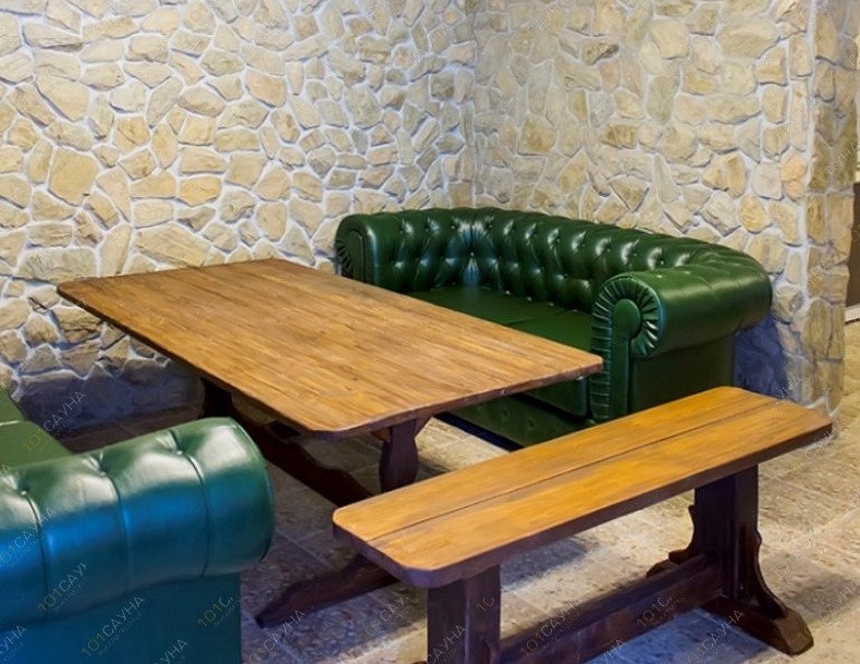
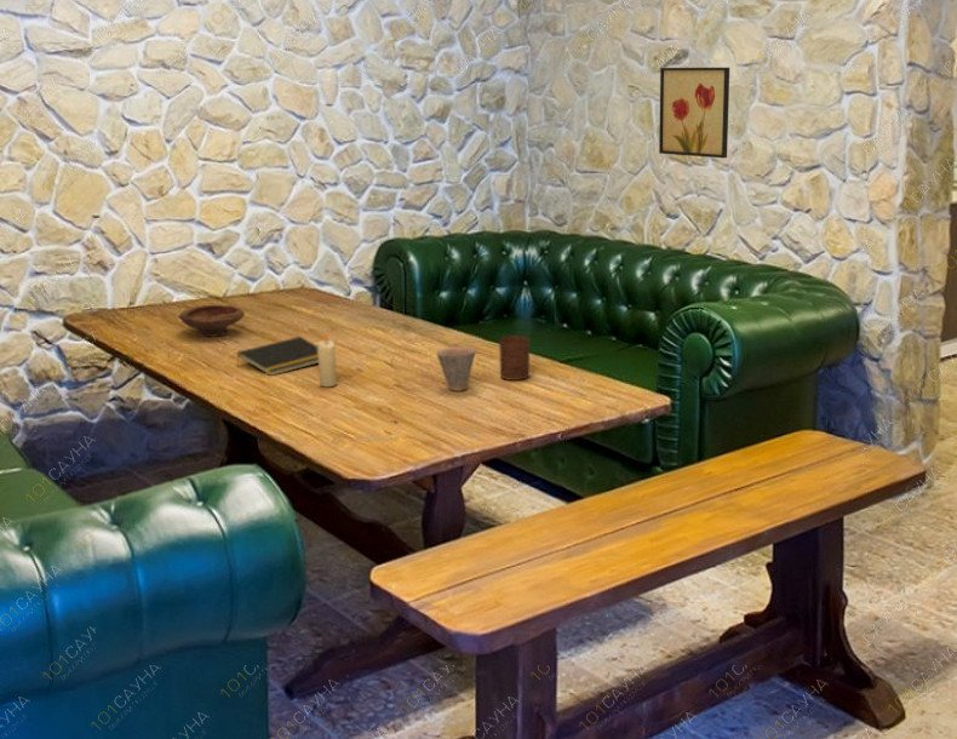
+ notepad [236,336,319,377]
+ candle [316,332,338,388]
+ bowl [177,304,246,338]
+ wall art [658,67,730,159]
+ cup [435,345,477,393]
+ cup [498,334,531,382]
